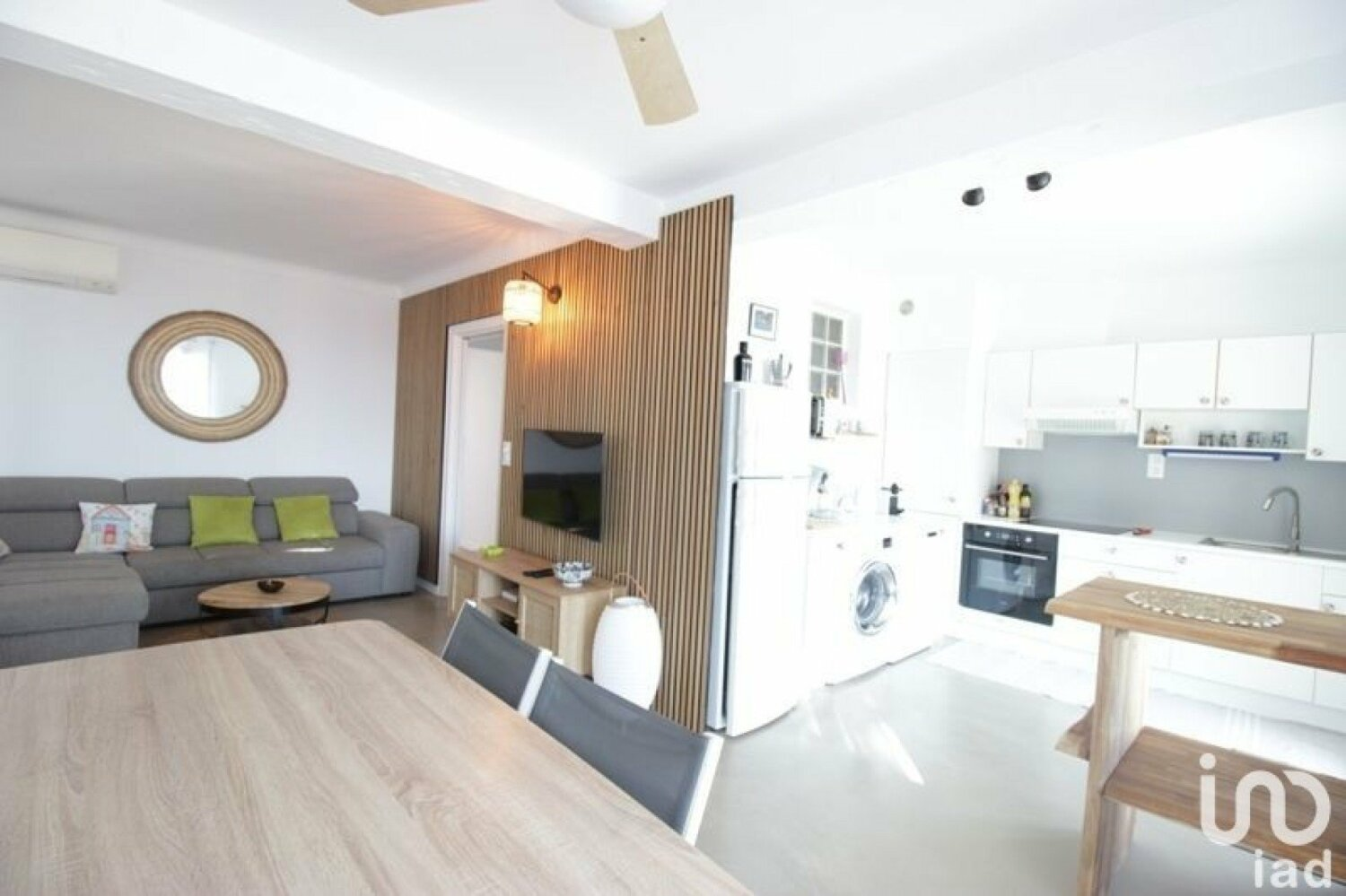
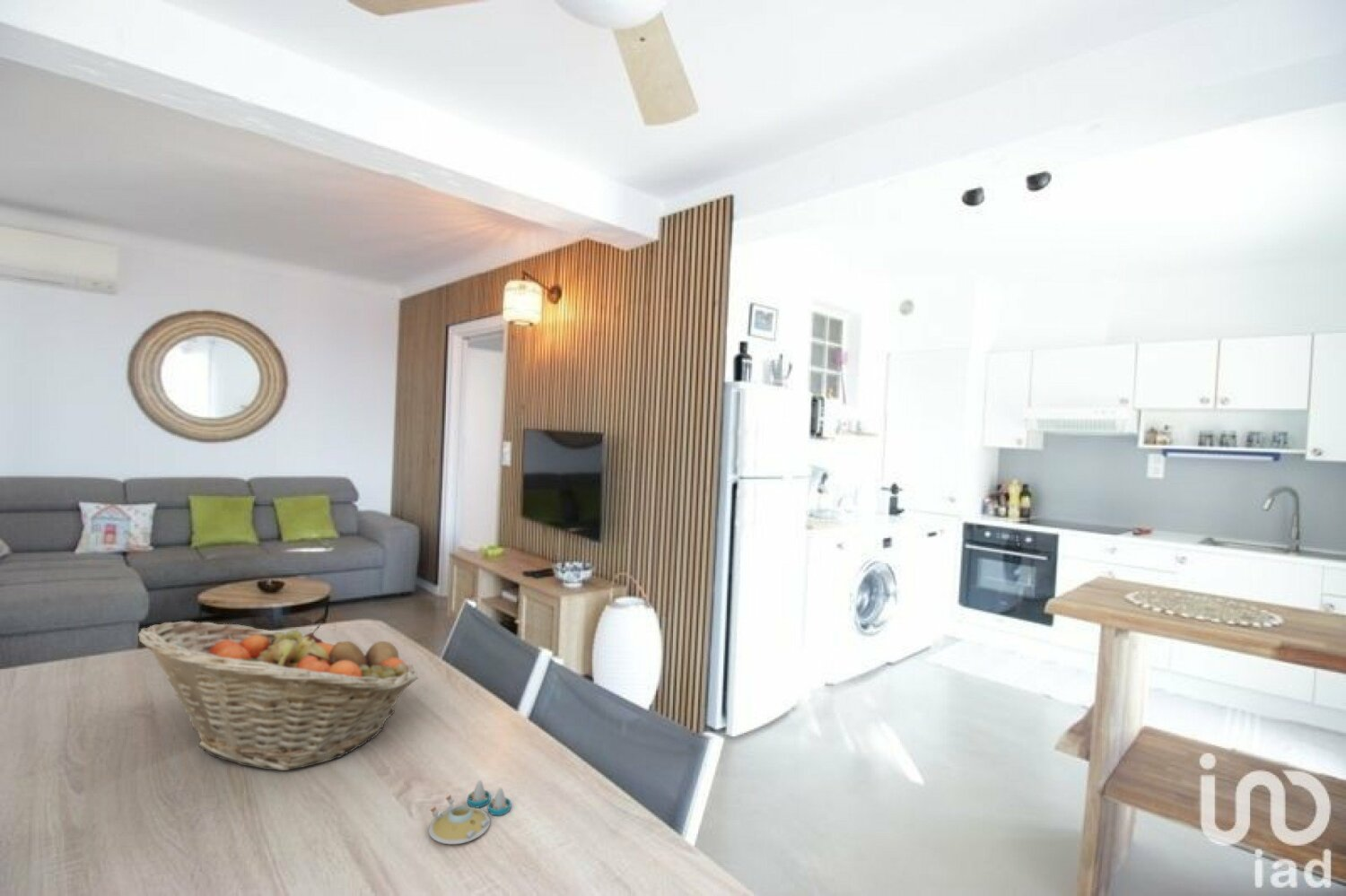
+ fruit basket [137,621,419,771]
+ salt and pepper shaker set [428,779,512,845]
